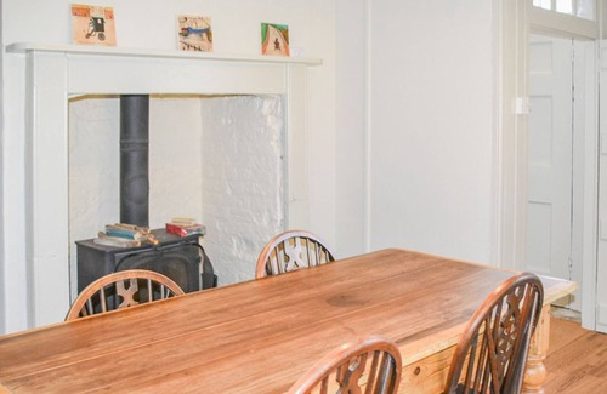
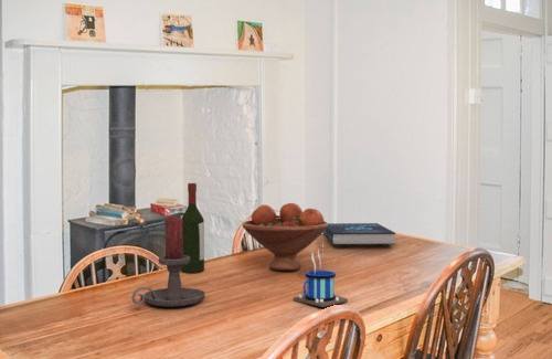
+ wine bottle [180,182,205,273]
+ candle holder [131,215,206,308]
+ mug [293,247,349,308]
+ fruit bowl [242,202,329,272]
+ book [322,222,396,246]
